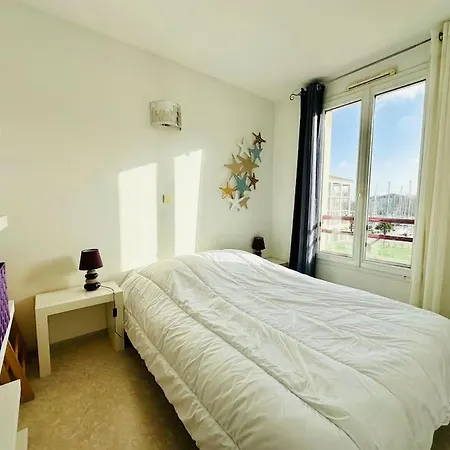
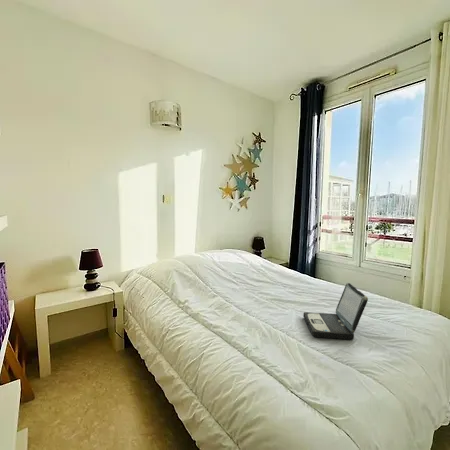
+ laptop [302,282,369,340]
